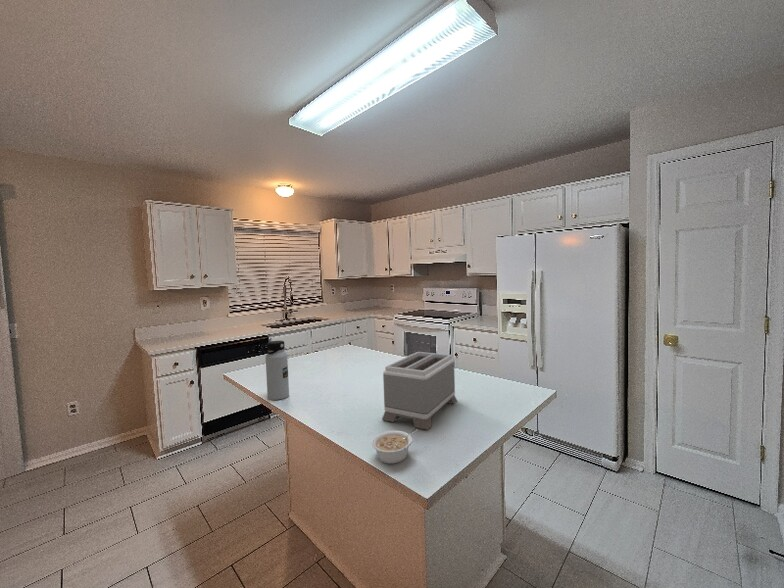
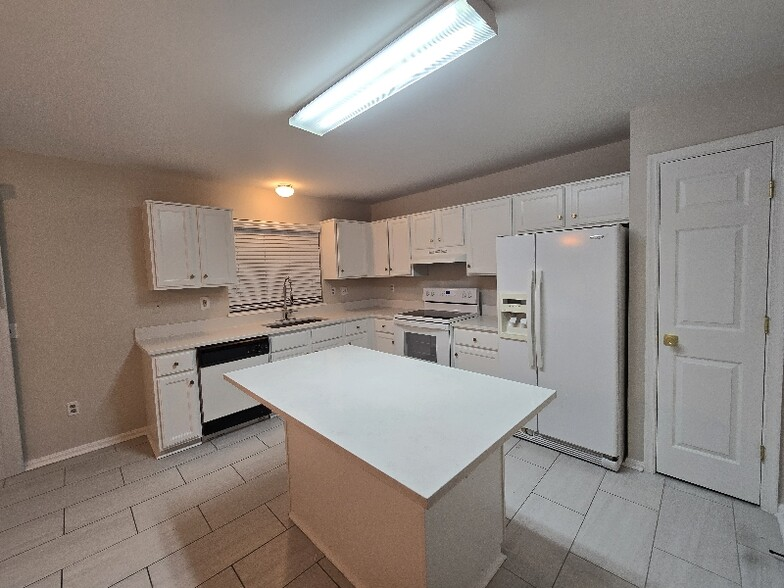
- legume [371,428,418,465]
- water bottle [265,340,290,401]
- toaster [381,351,458,431]
